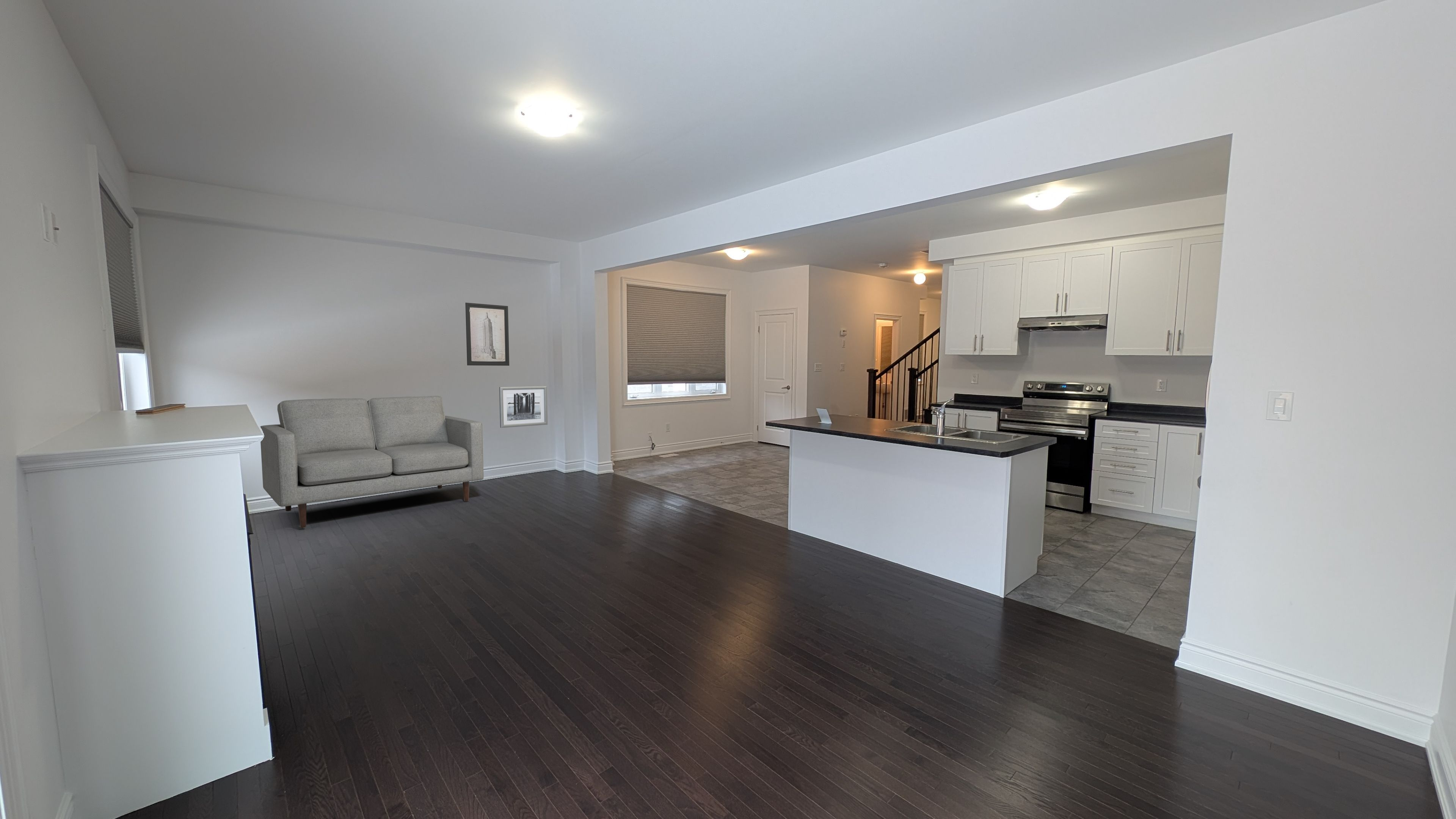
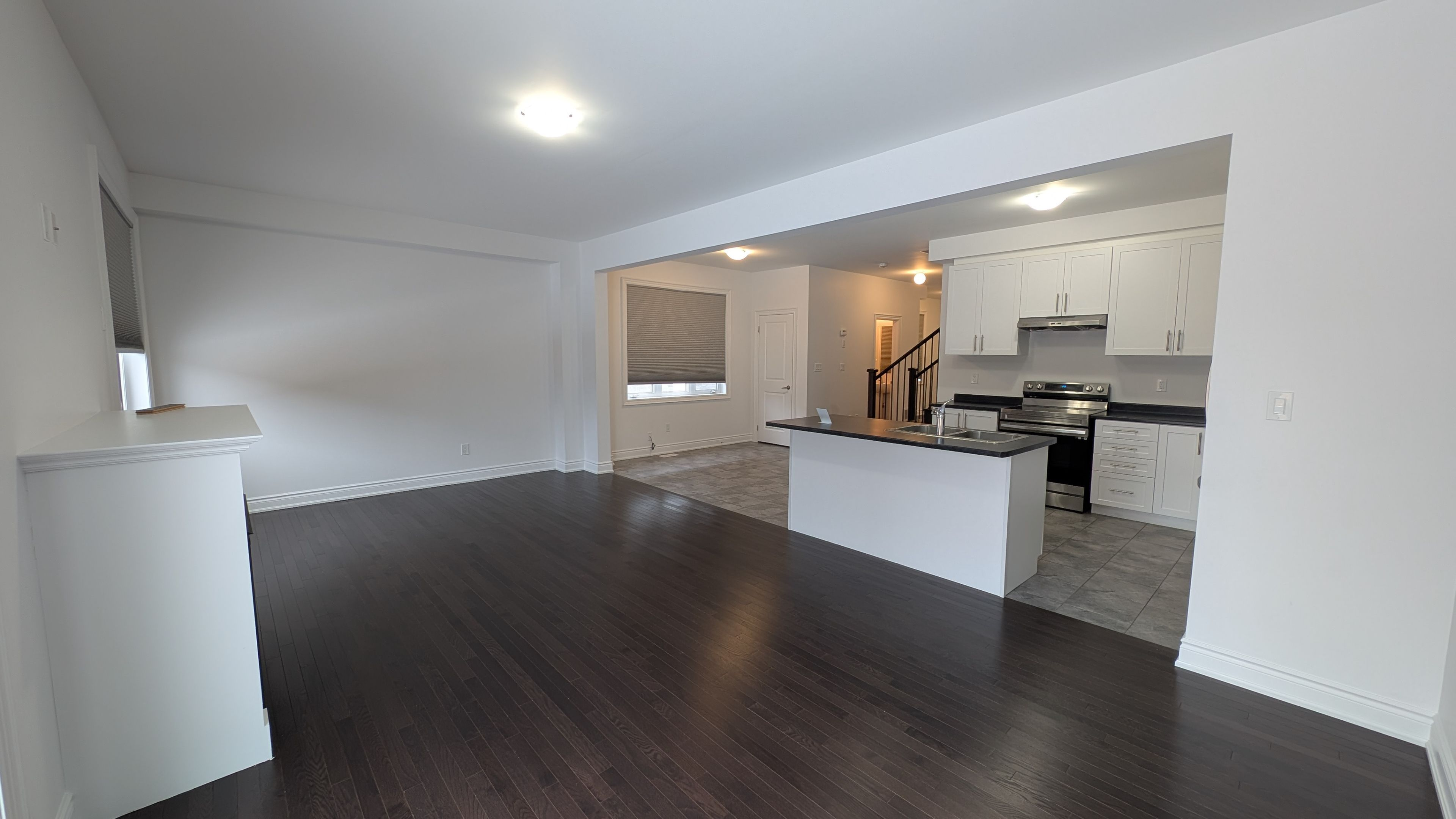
- sofa [260,395,484,528]
- wall art [465,302,510,366]
- wall art [499,386,548,428]
